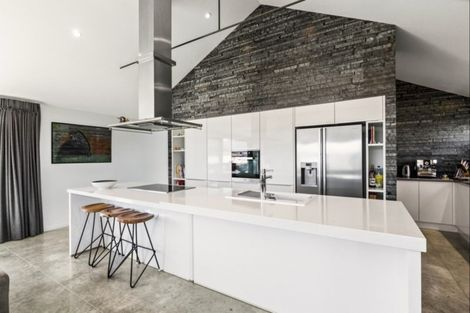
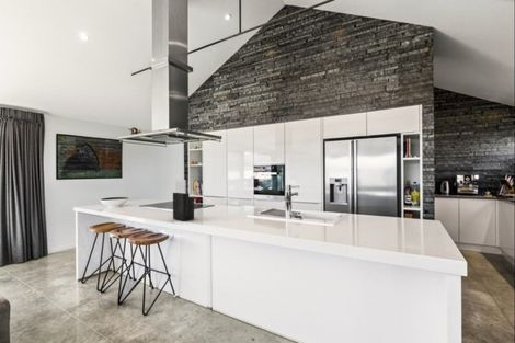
+ knife block [172,179,195,222]
